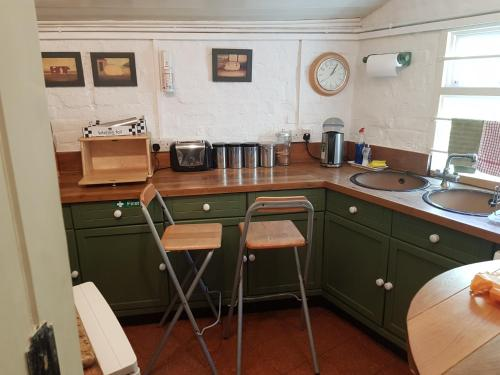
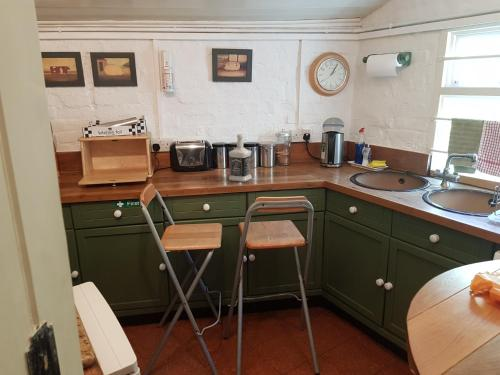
+ bottle [228,133,253,183]
